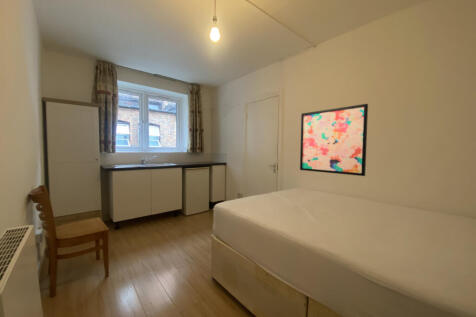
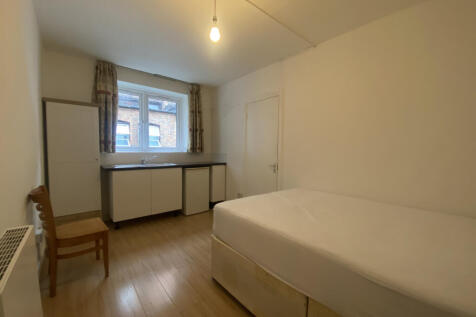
- wall art [299,103,369,177]
